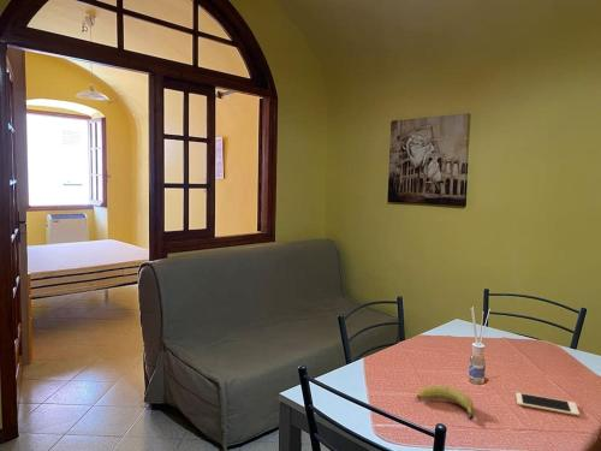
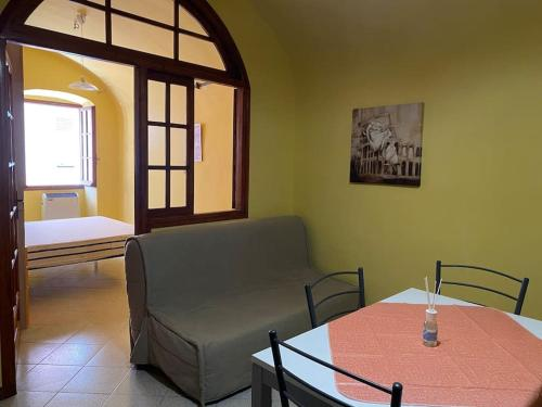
- cell phone [514,391,581,417]
- fruit [416,385,475,421]
